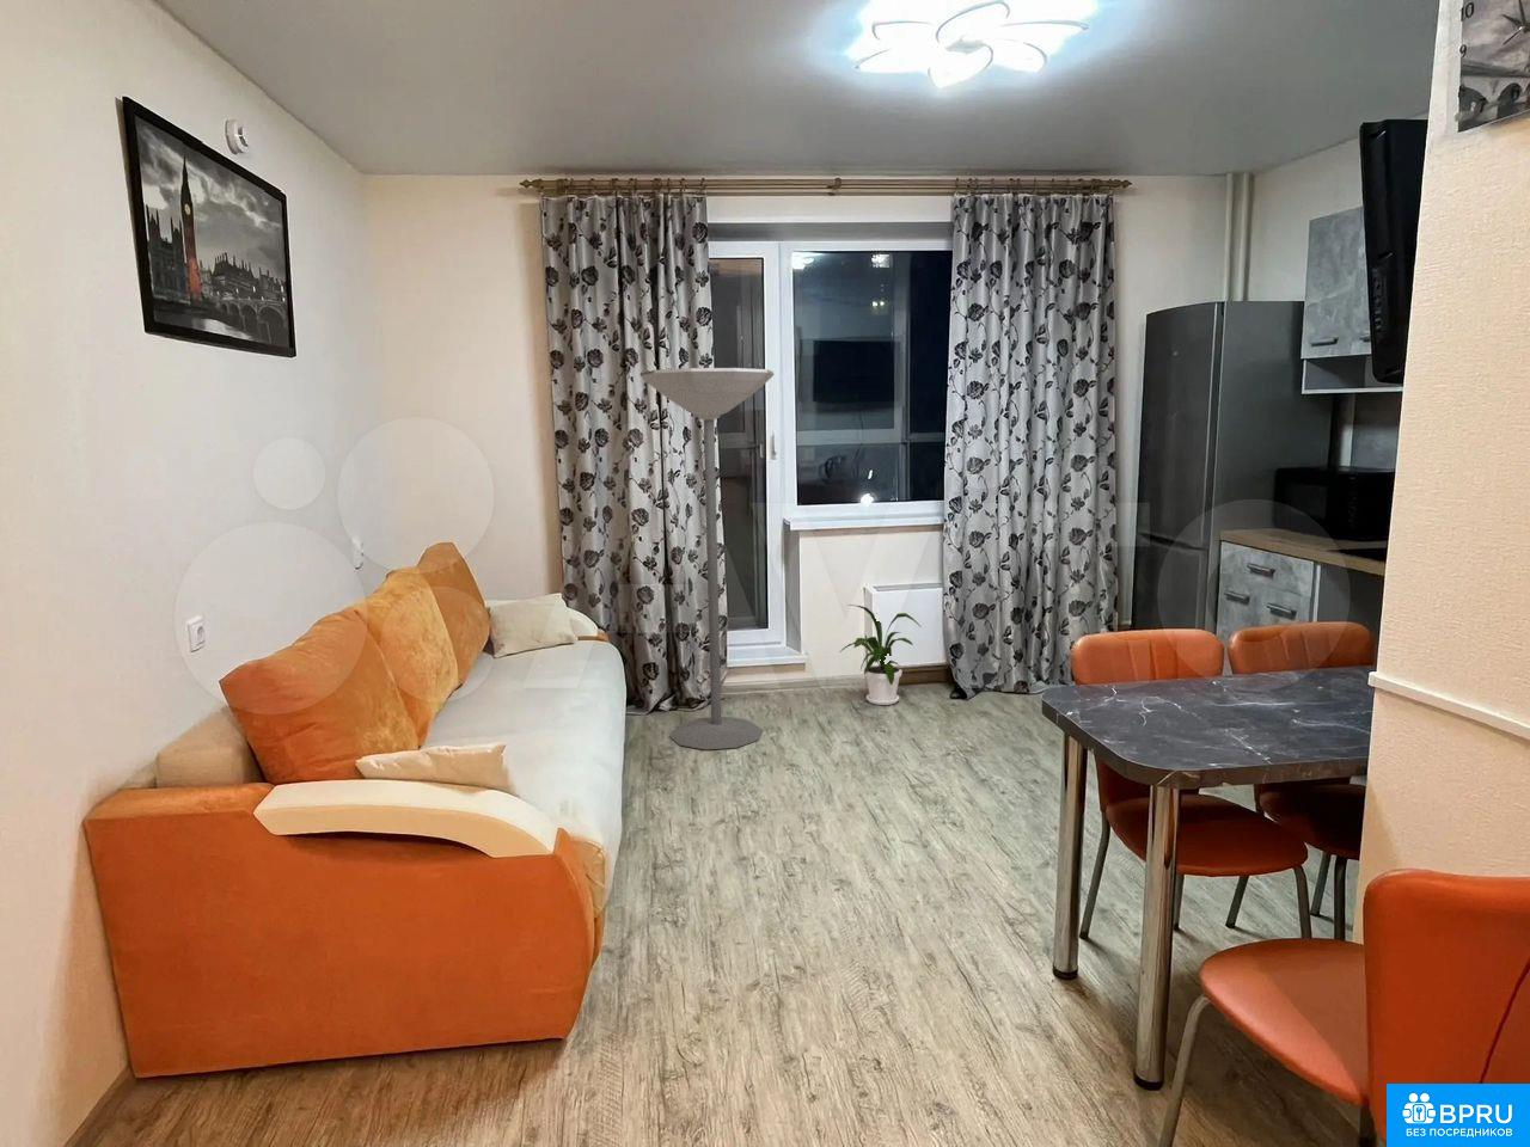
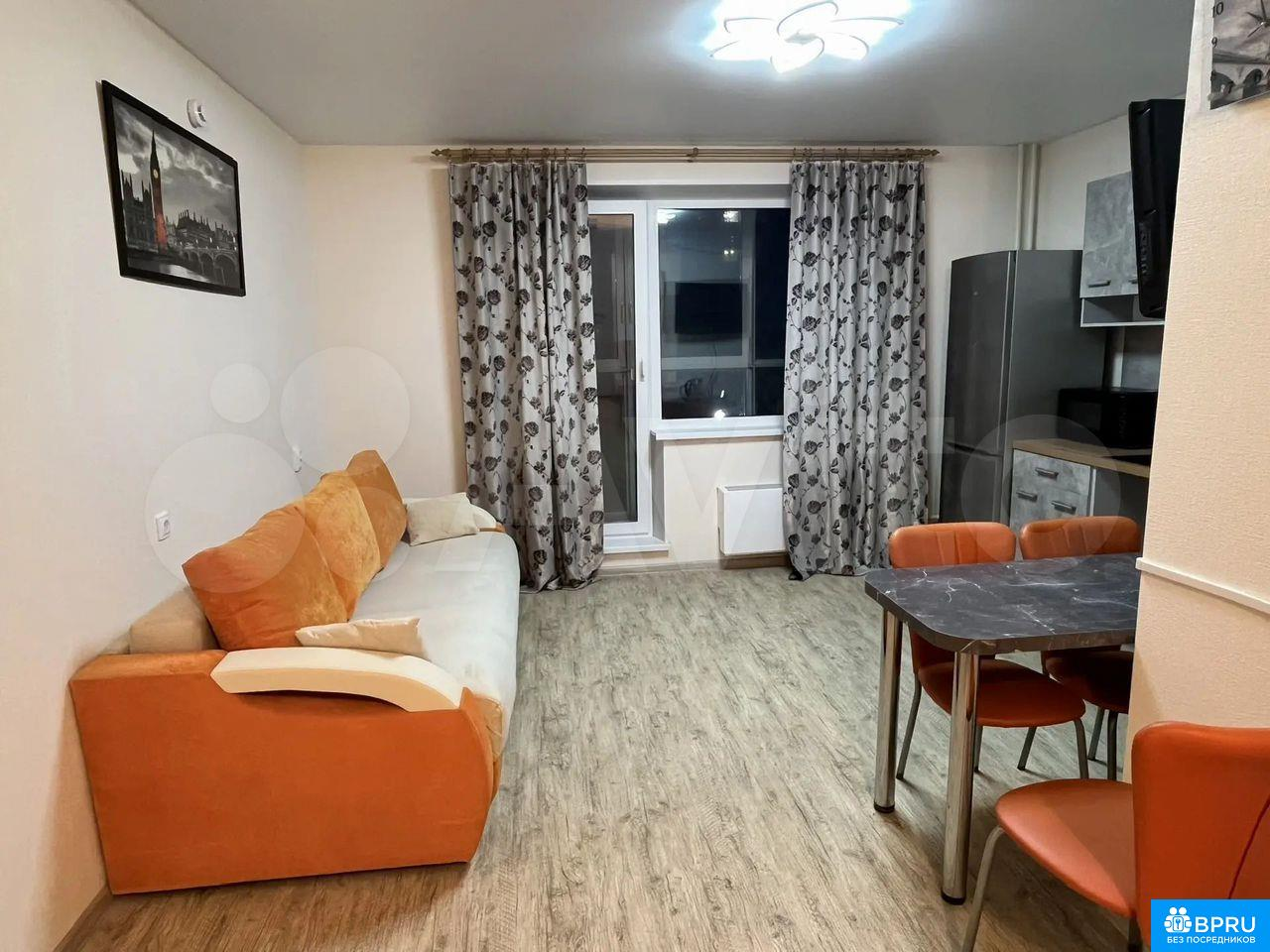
- house plant [841,604,923,706]
- floor lamp [640,366,775,751]
